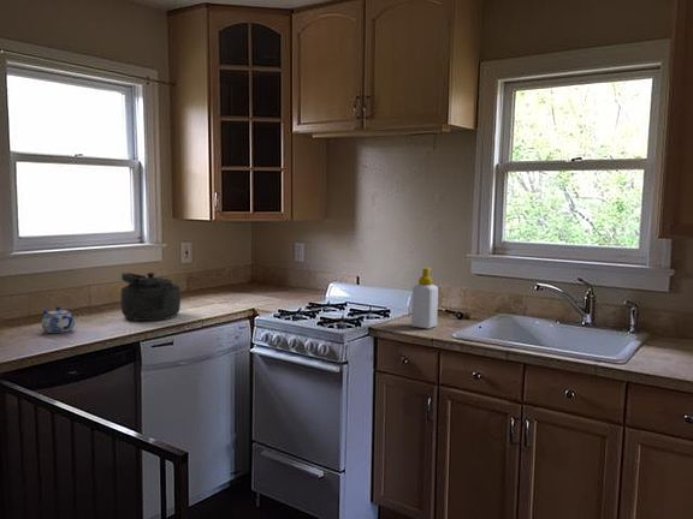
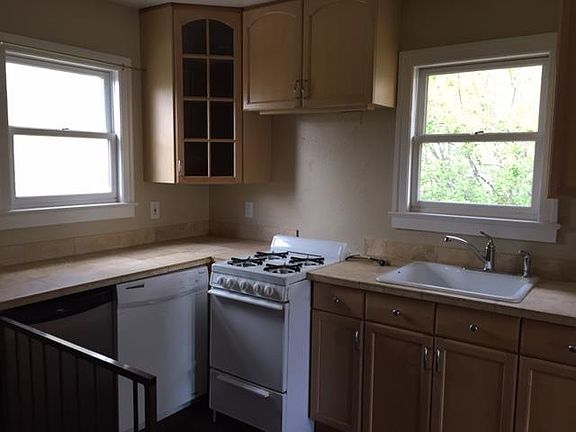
- teapot [41,305,76,334]
- soap bottle [410,267,439,329]
- kettle [120,272,182,322]
